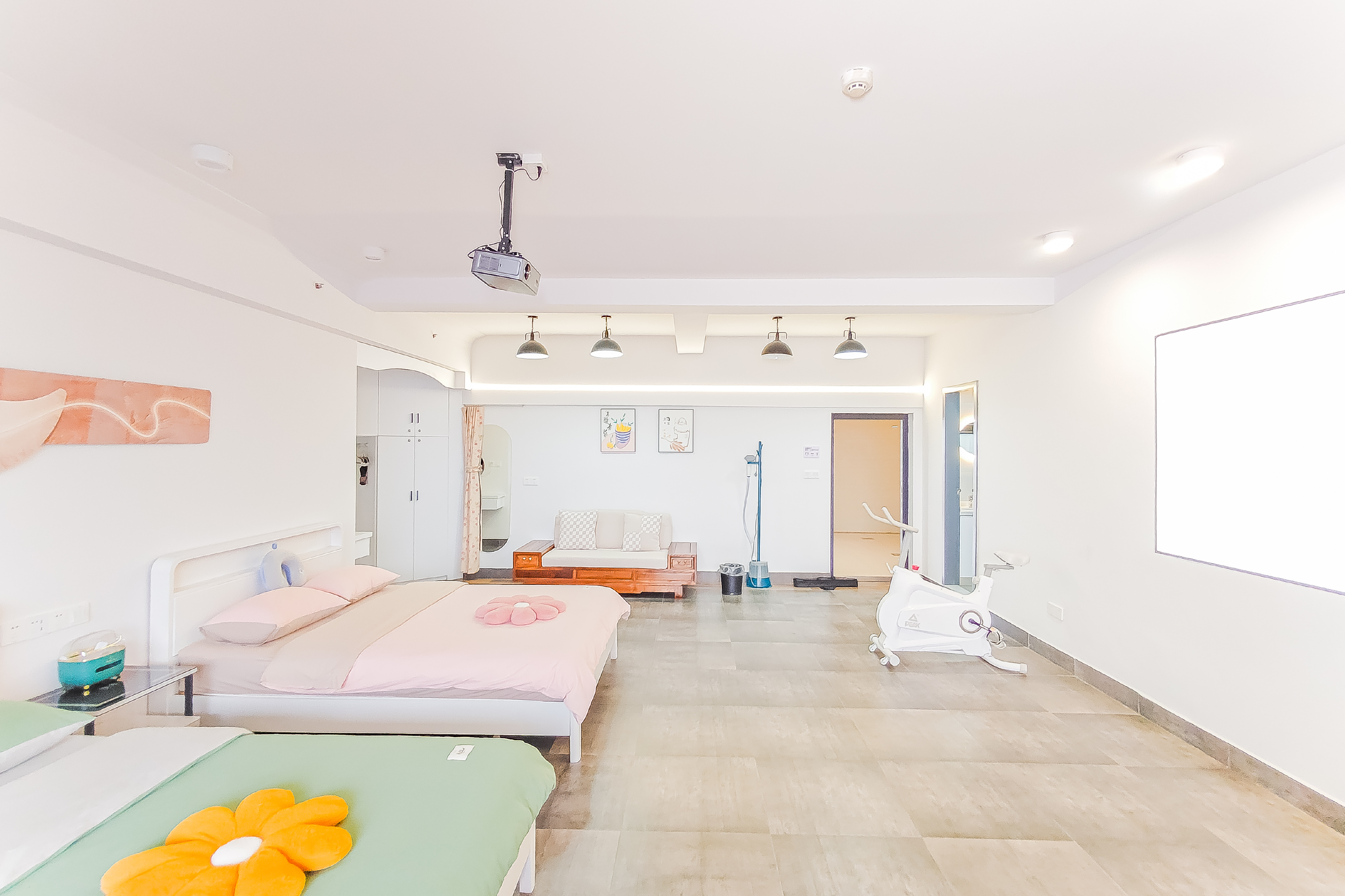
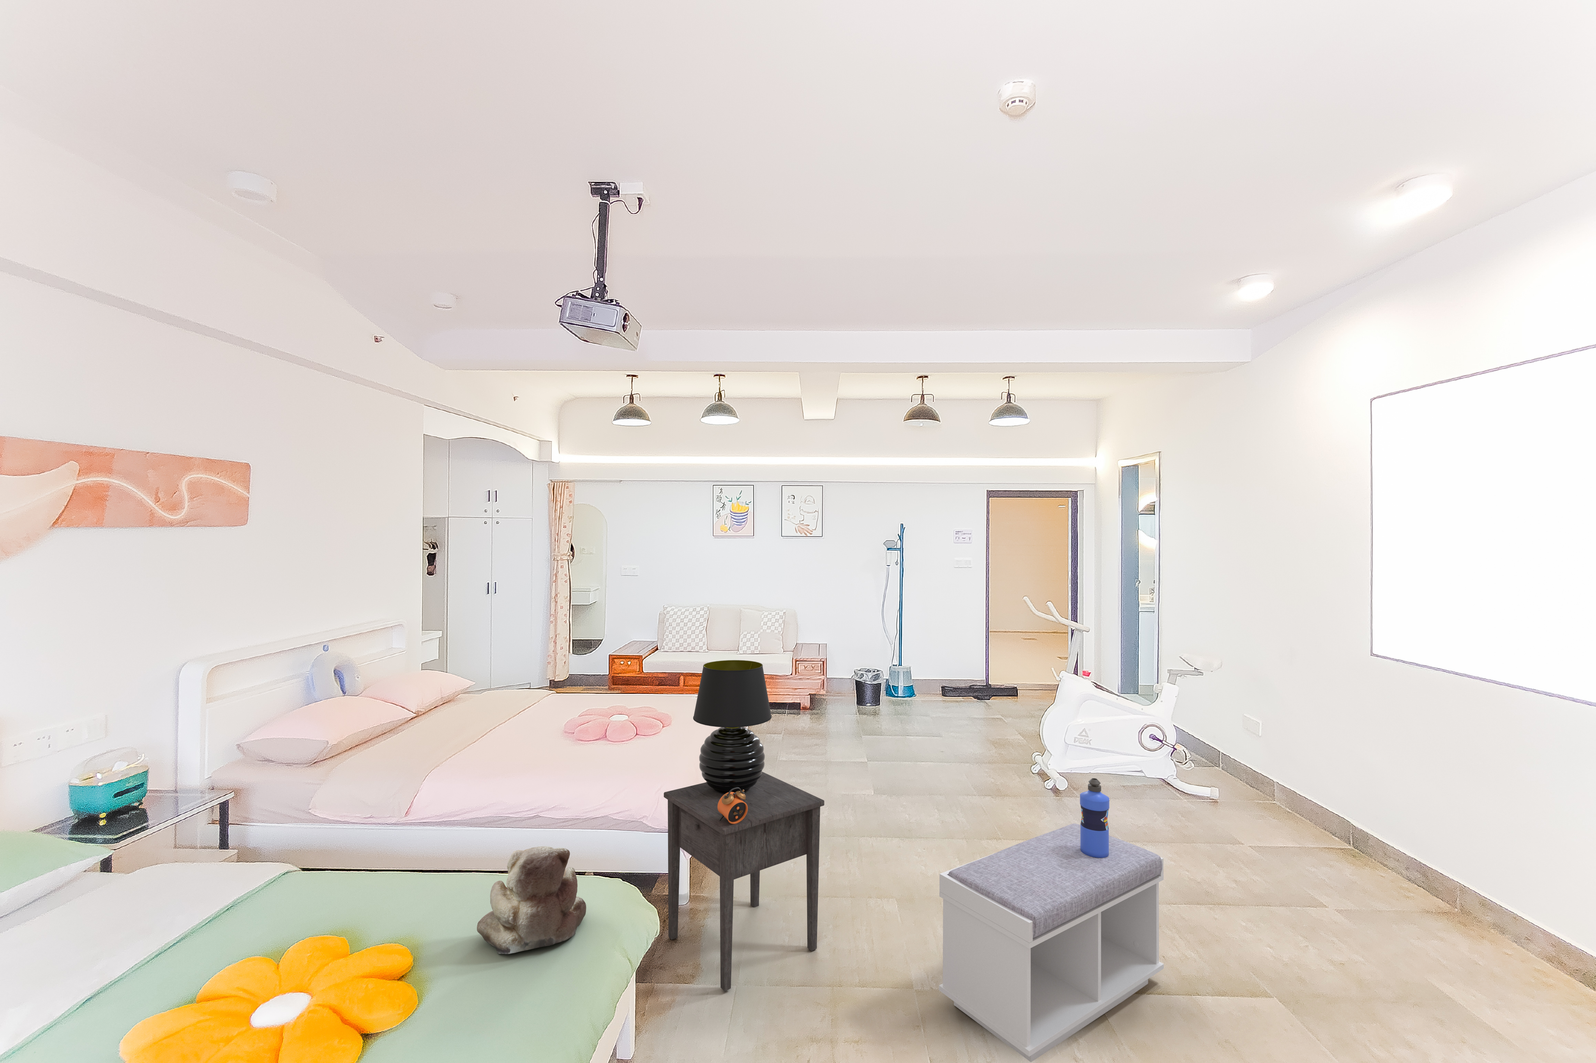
+ alarm clock [718,788,748,823]
+ bench [939,823,1164,1063]
+ nightstand [663,771,825,992]
+ water bottle [1080,778,1109,858]
+ table lamp [693,660,771,794]
+ teddy bear [477,846,586,954]
